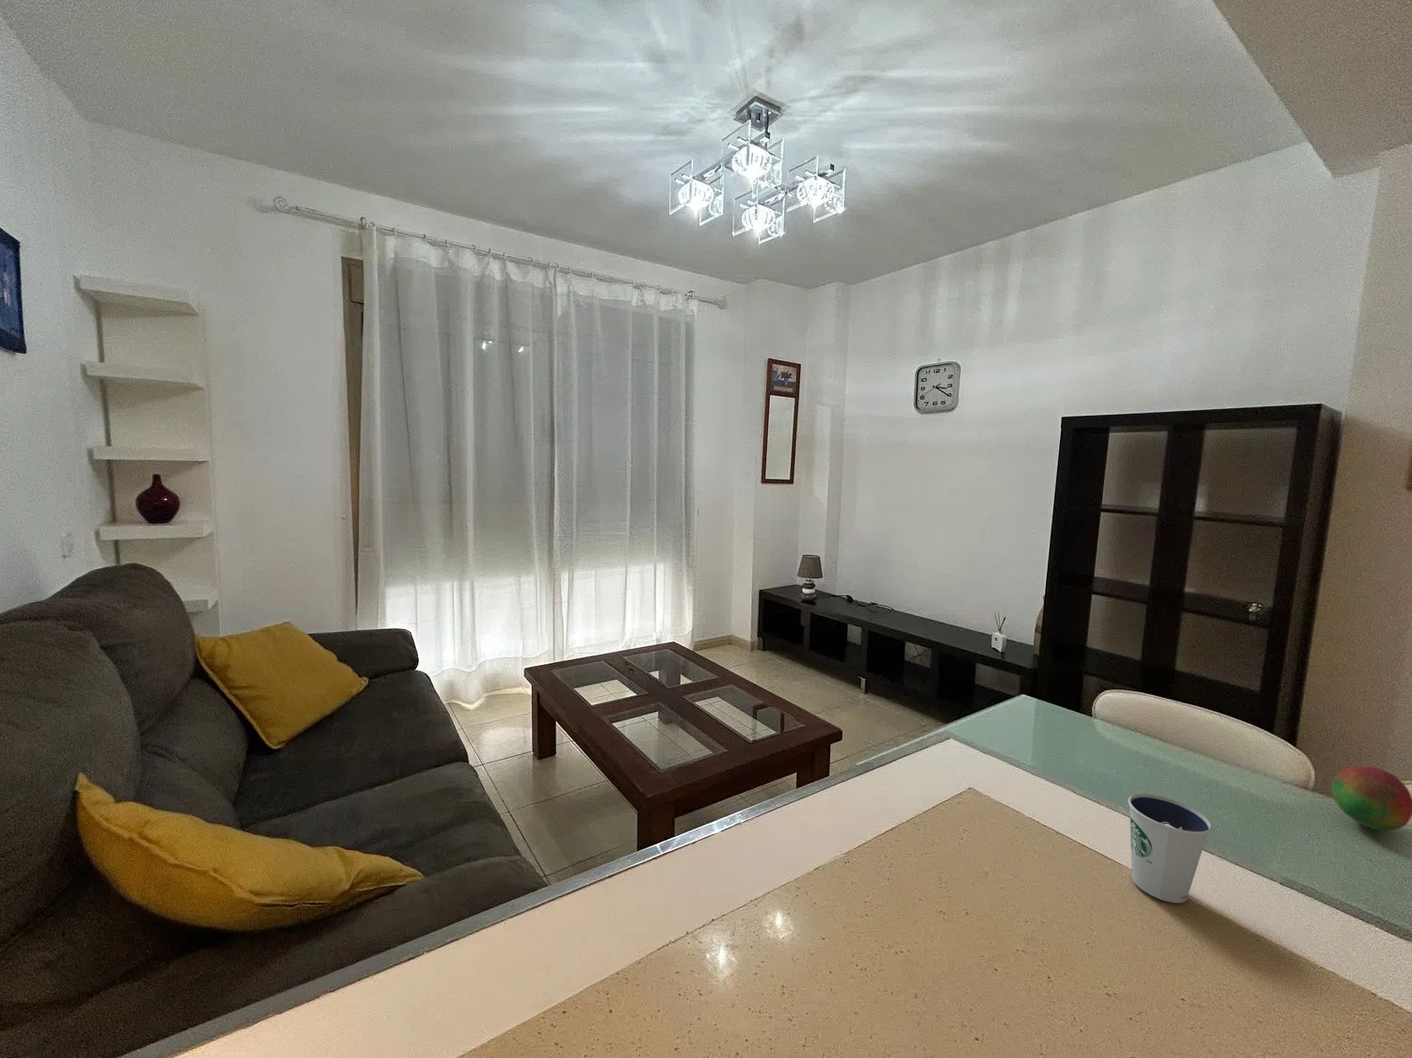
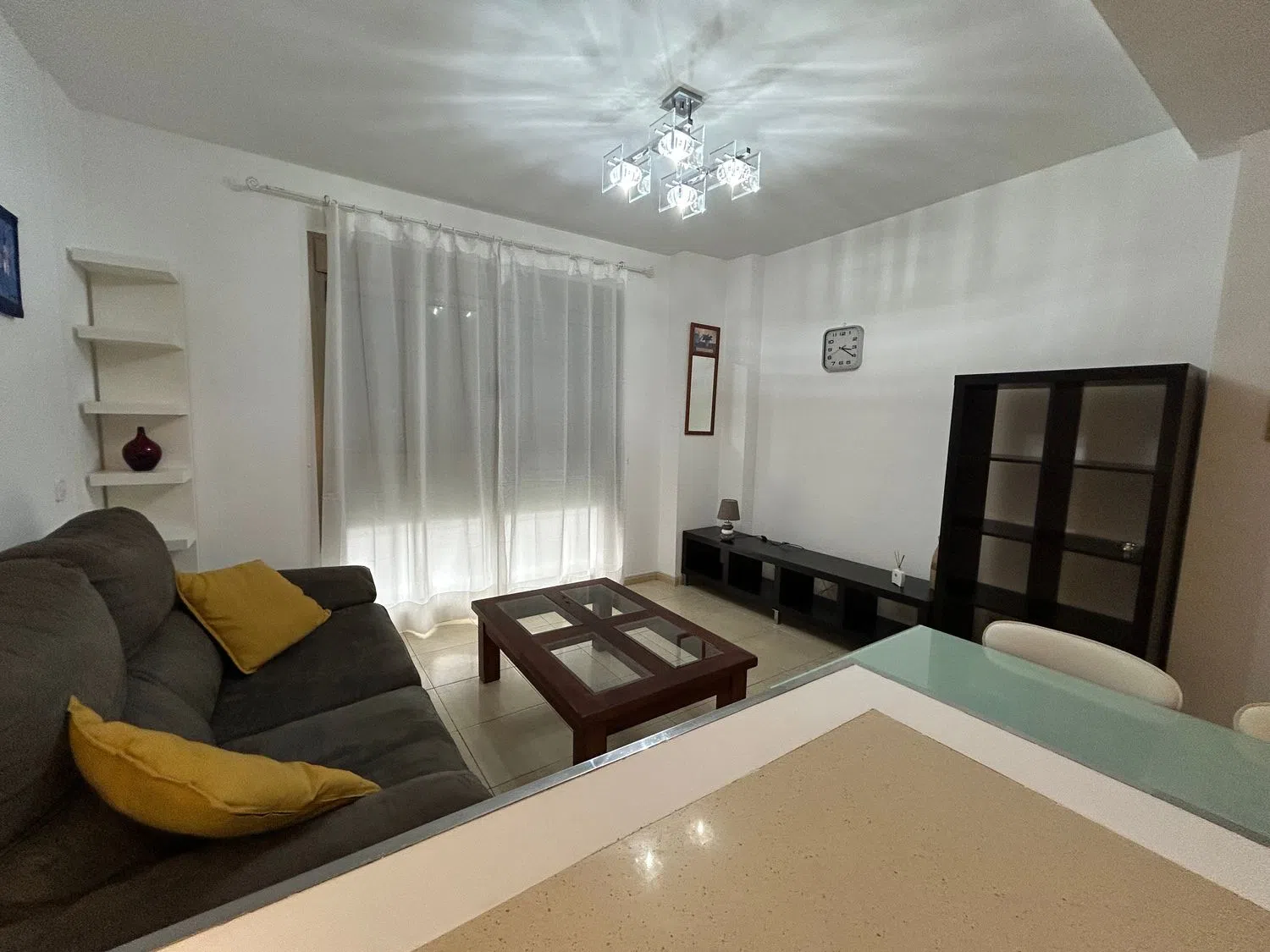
- dixie cup [1126,792,1213,904]
- fruit [1330,766,1412,831]
